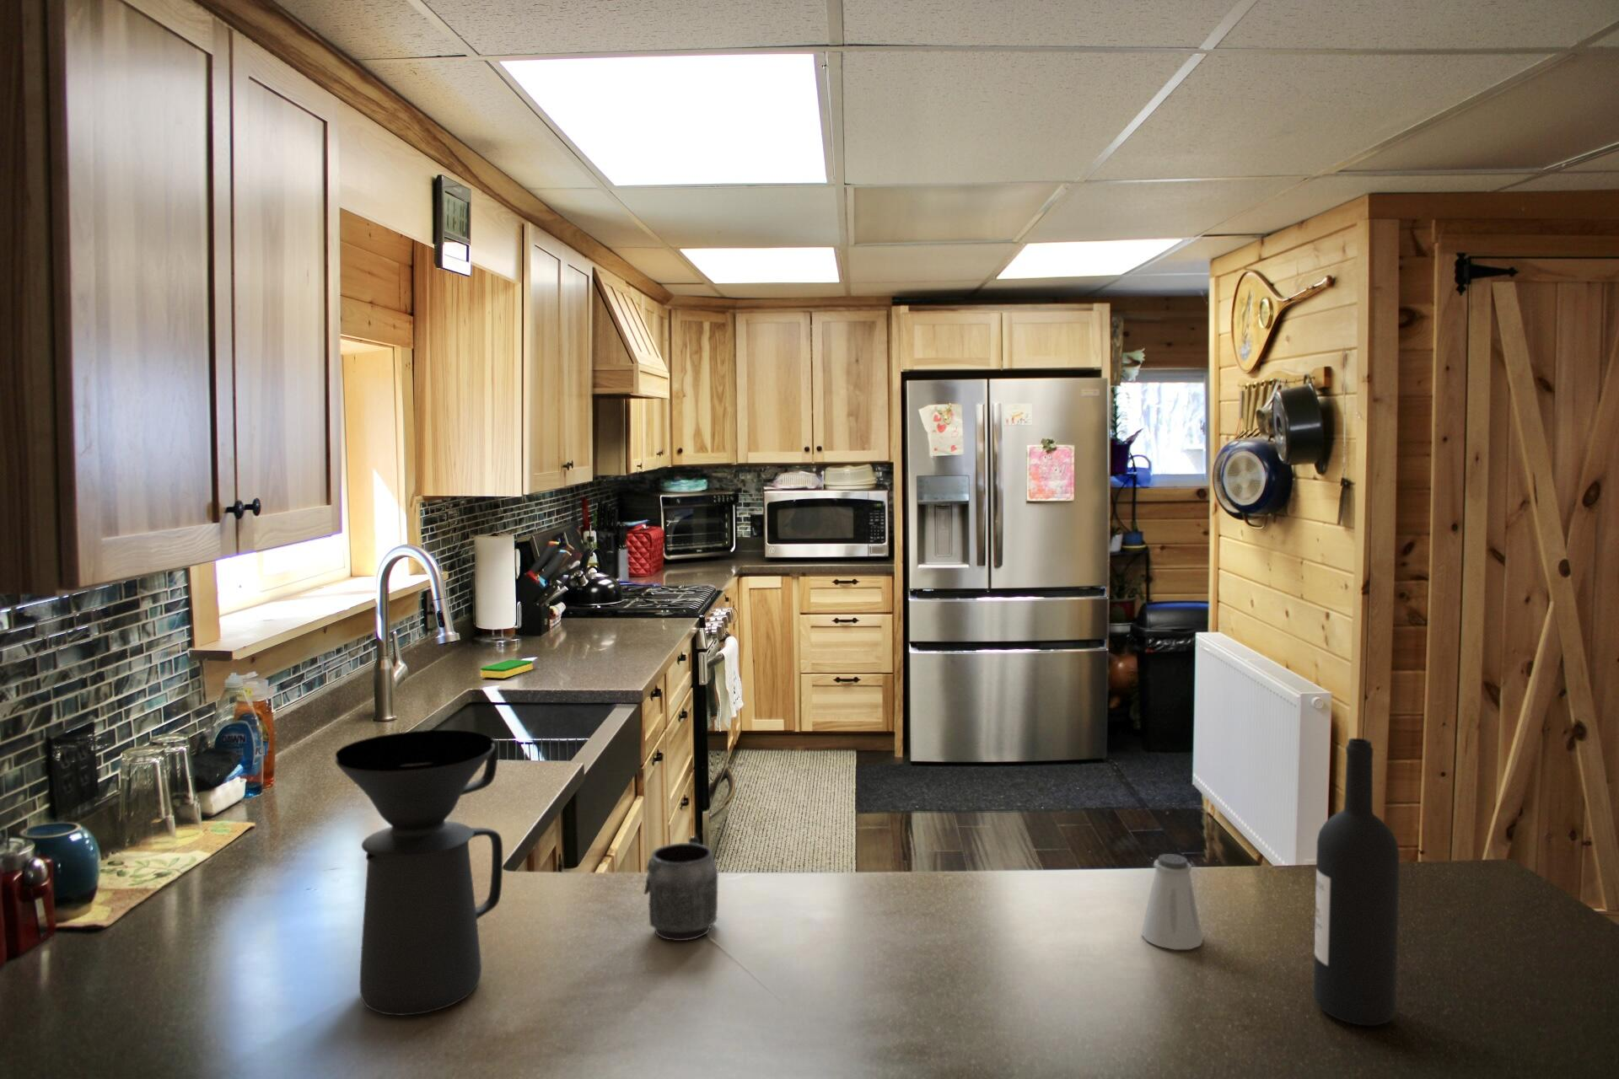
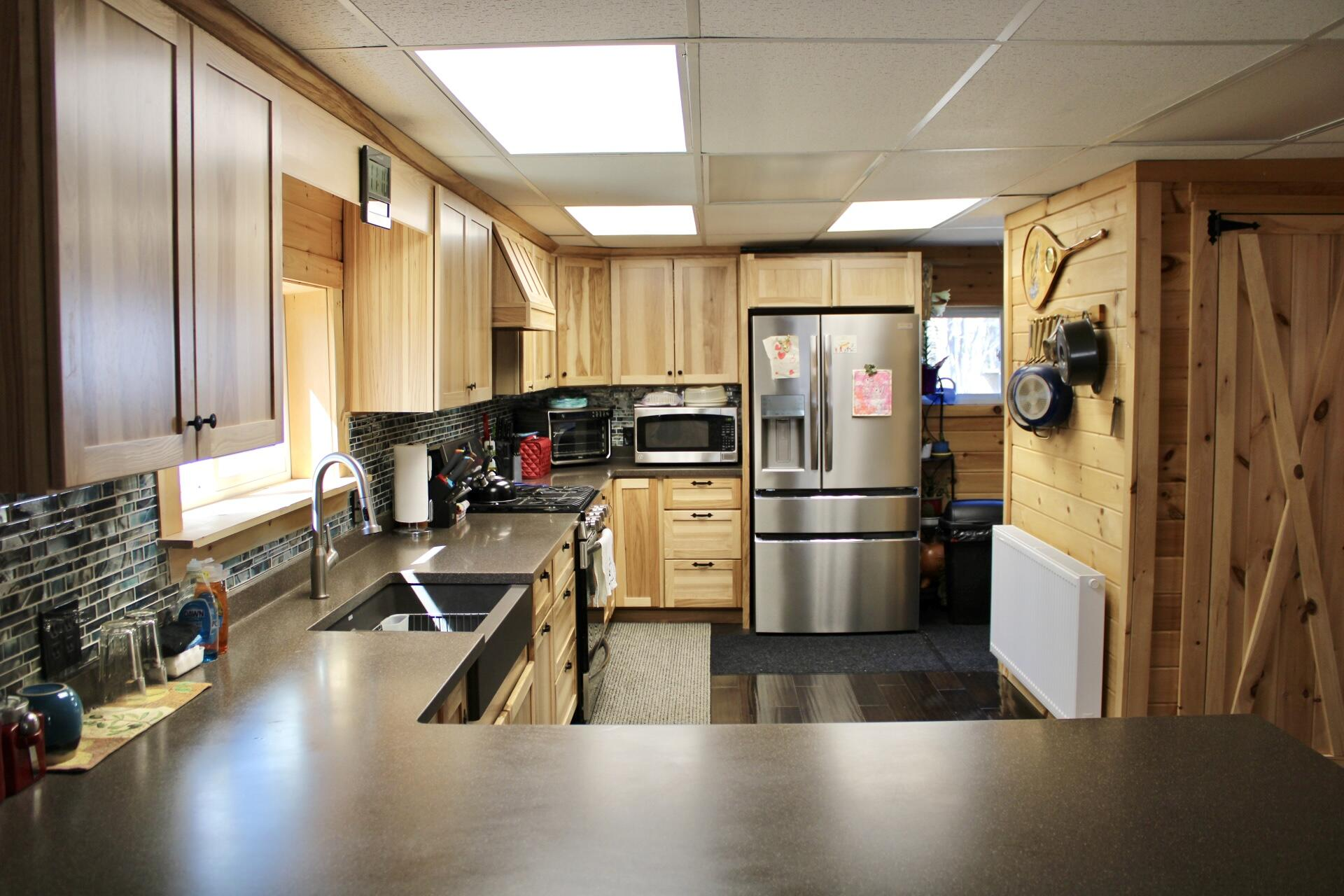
- wine bottle [1313,737,1400,1027]
- saltshaker [1140,853,1203,950]
- coffee maker [334,729,504,1016]
- dish sponge [479,659,534,679]
- mug [643,833,718,942]
